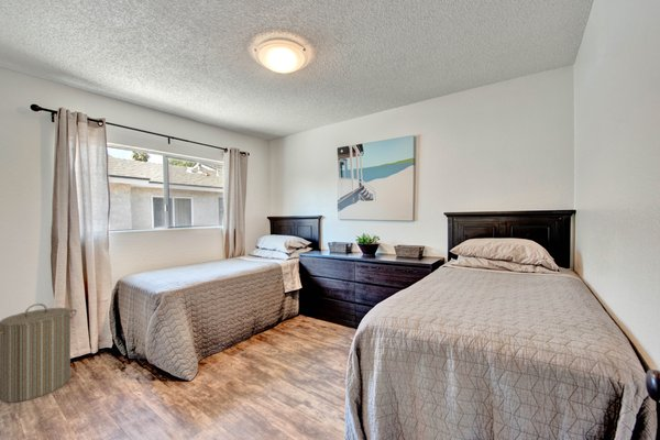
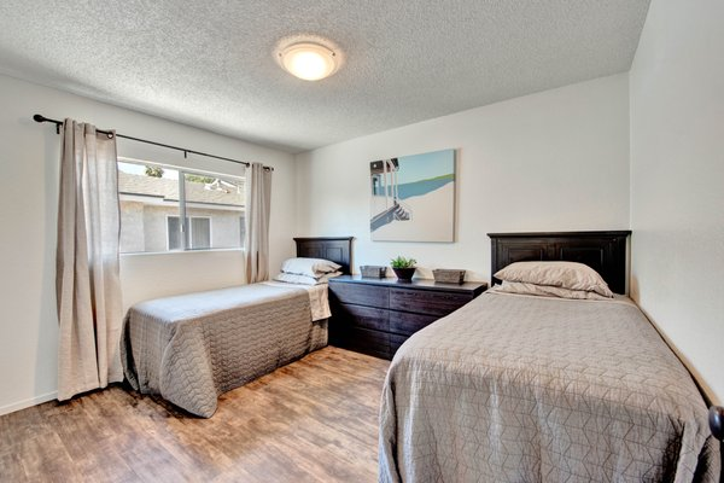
- laundry hamper [0,302,78,404]
